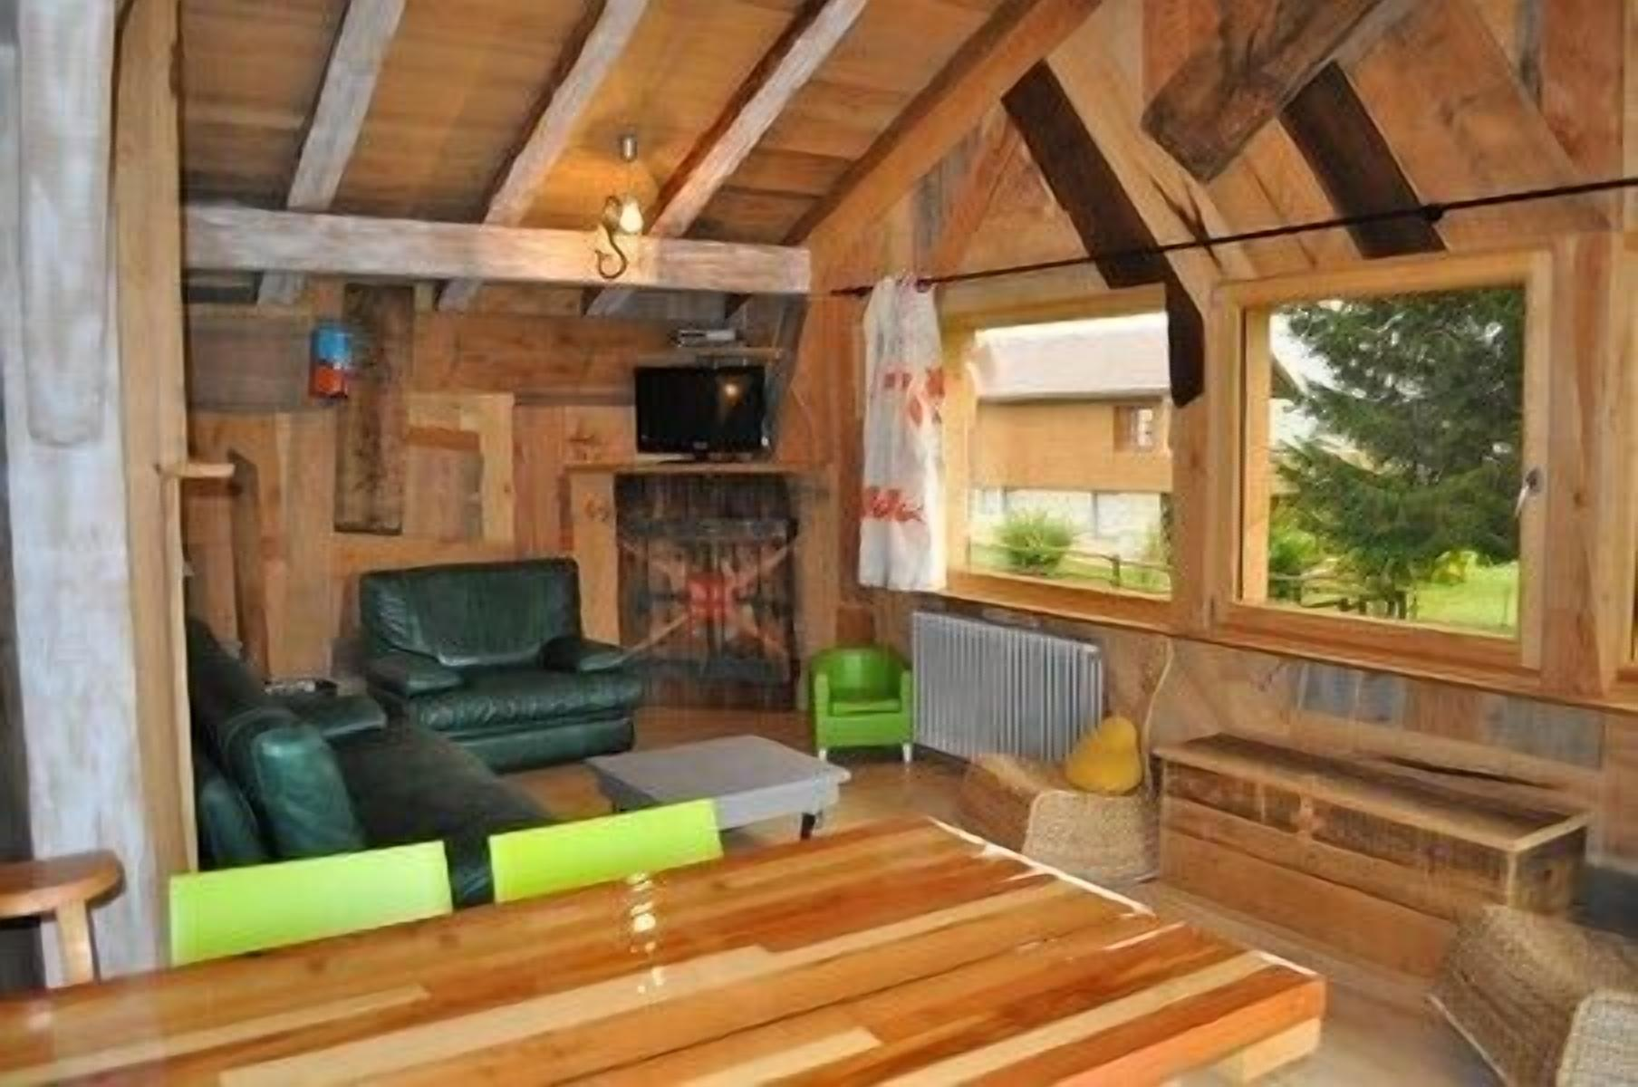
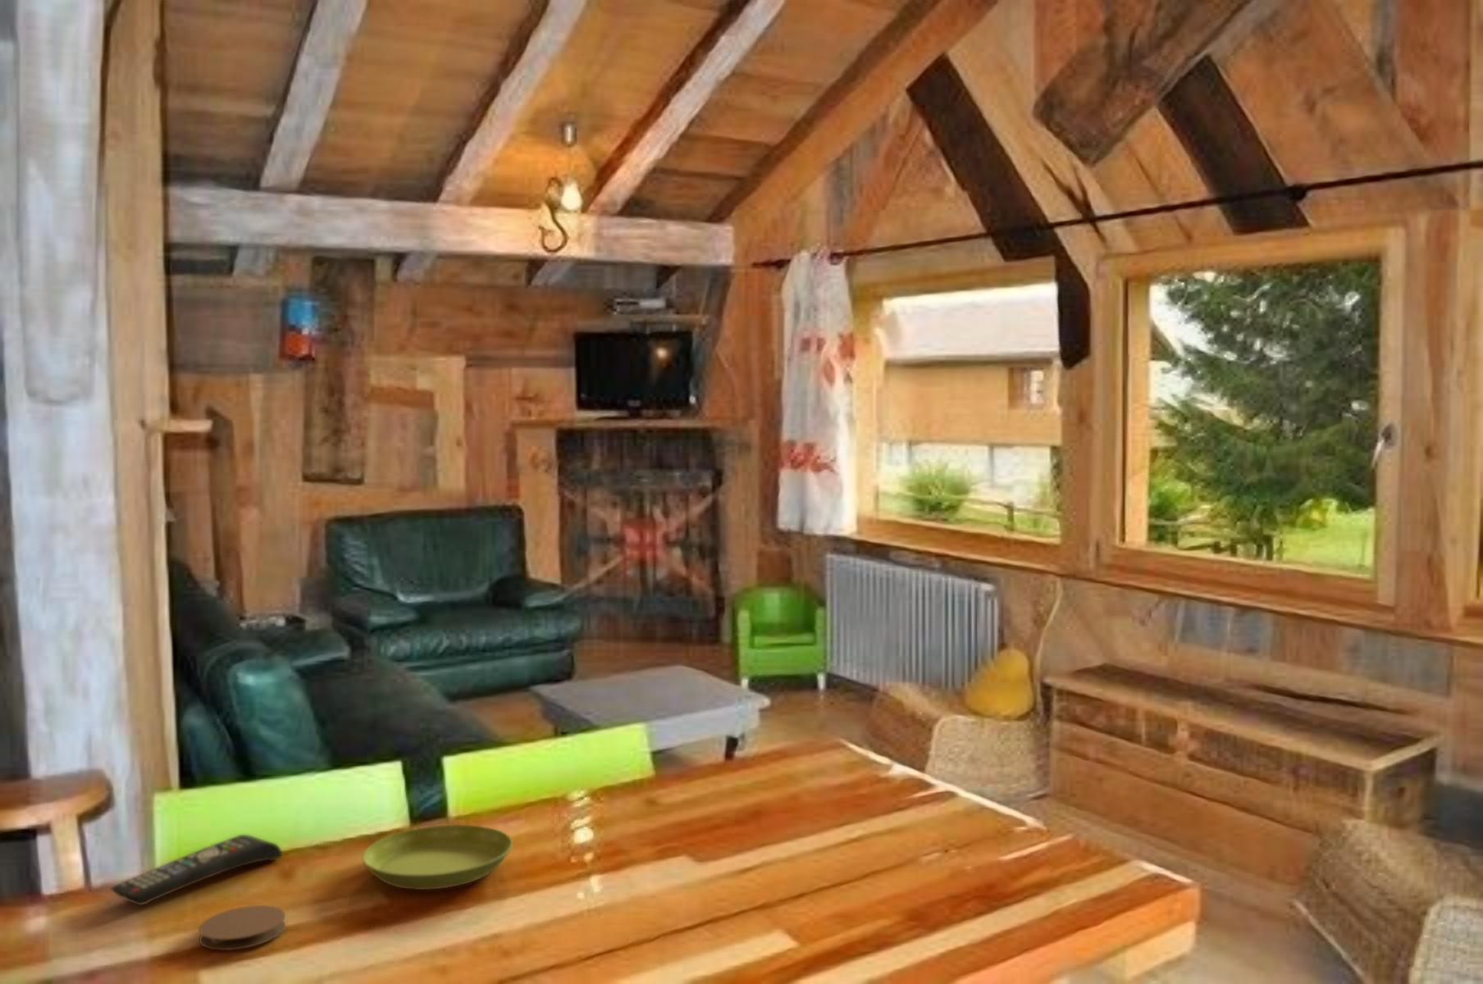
+ saucer [361,824,513,891]
+ remote control [110,834,283,906]
+ coaster [199,905,287,951]
